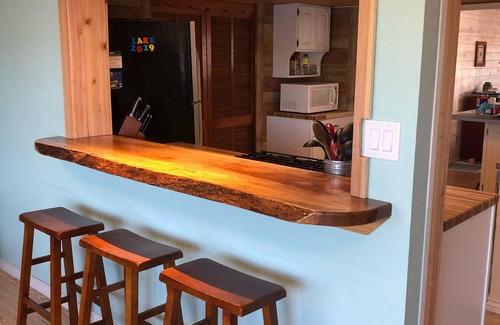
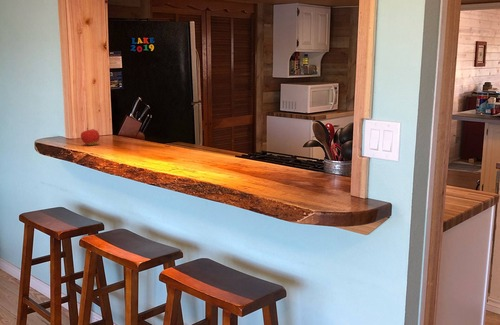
+ fruit [80,127,100,146]
